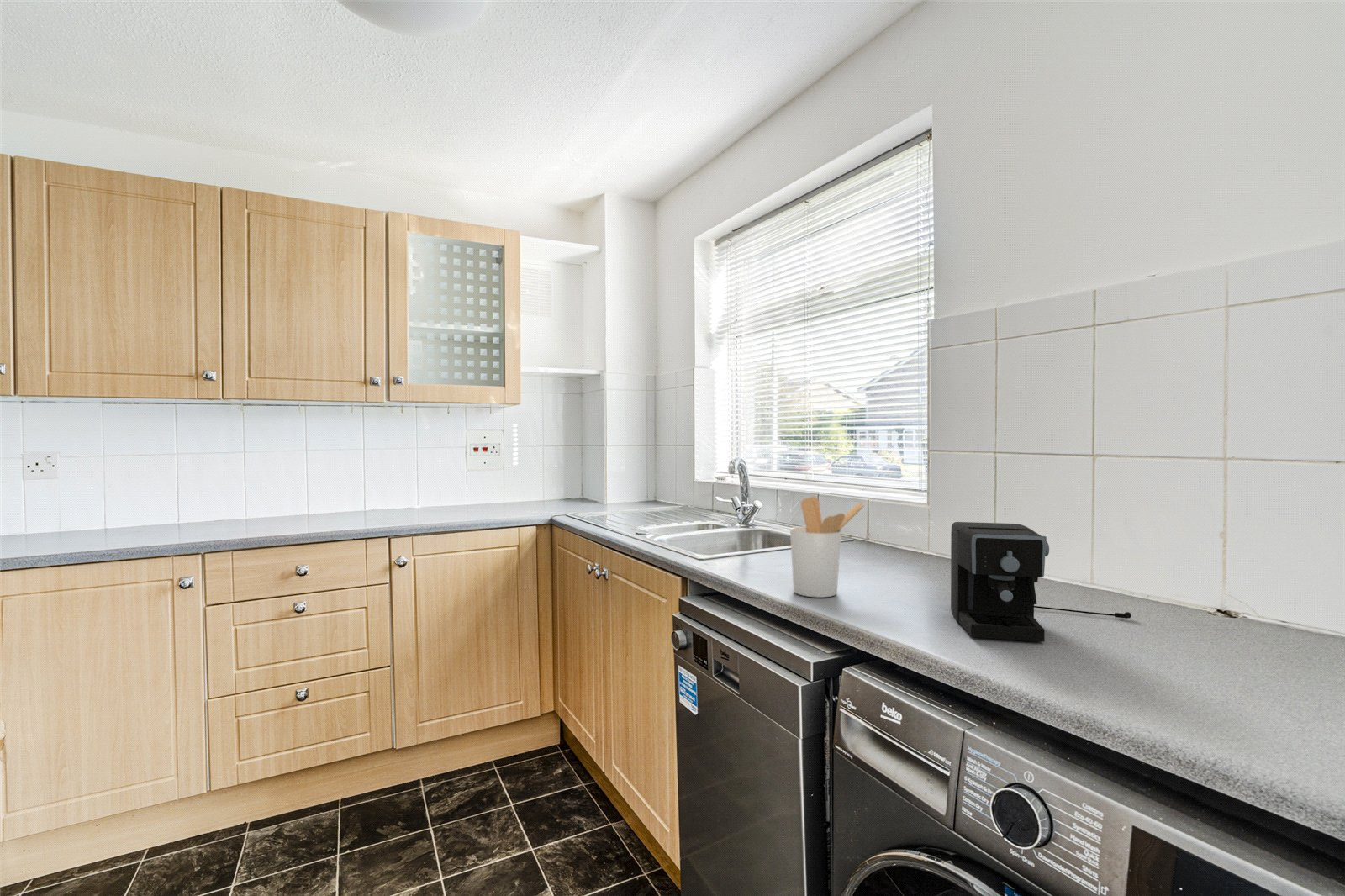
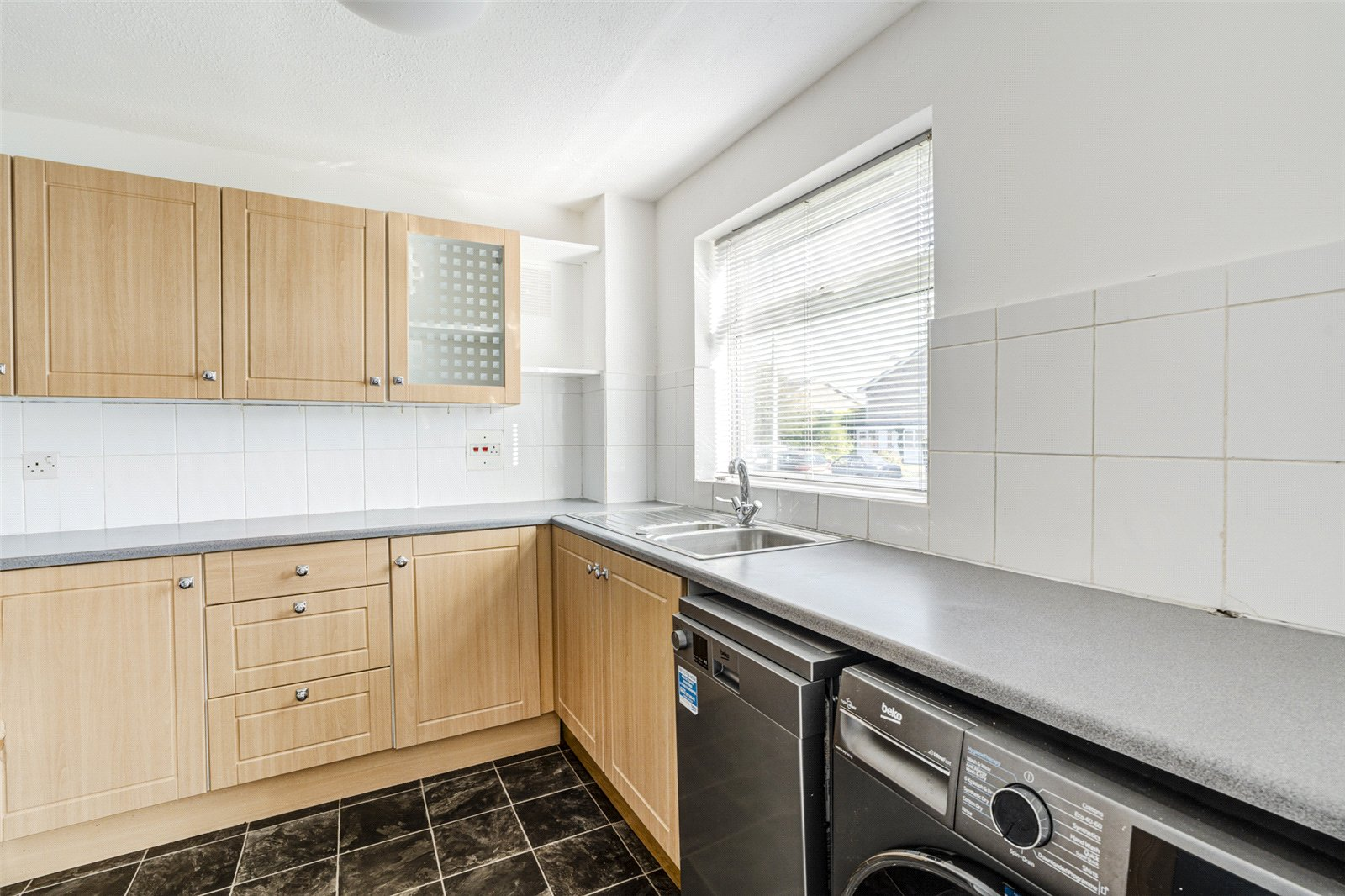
- coffee maker [950,521,1132,643]
- utensil holder [789,496,865,598]
